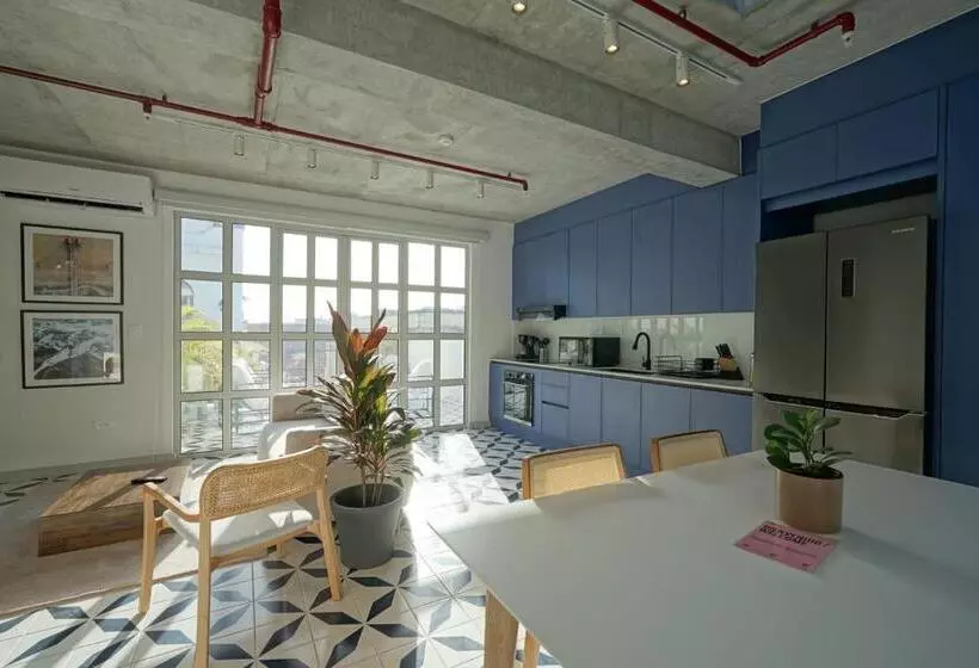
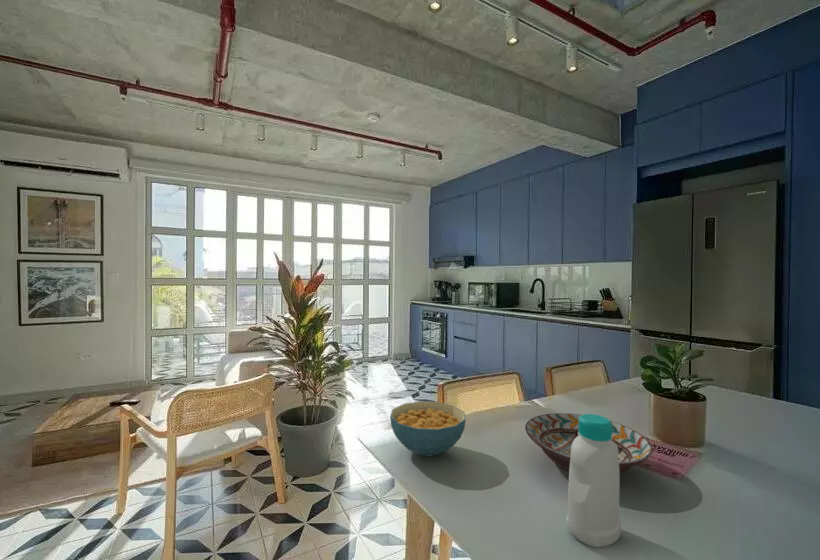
+ bottle [565,413,622,548]
+ decorative bowl [524,412,654,475]
+ cereal bowl [389,400,467,457]
